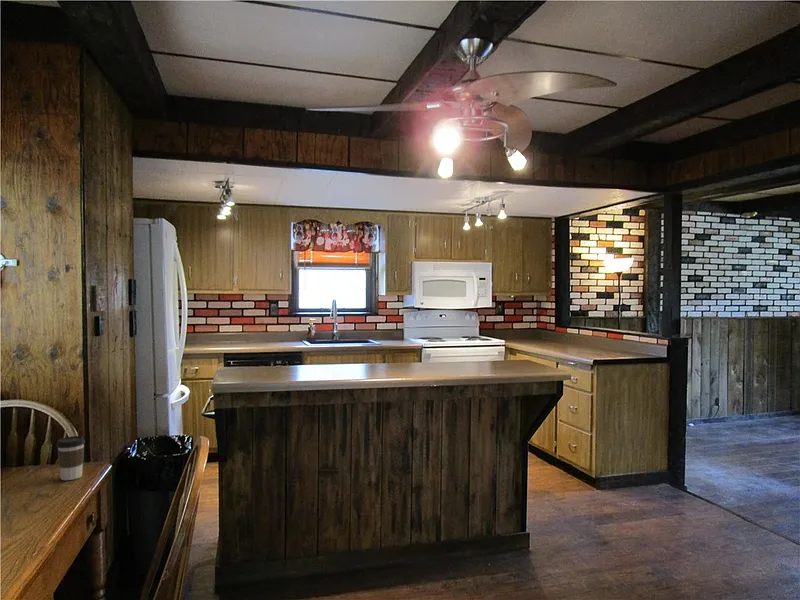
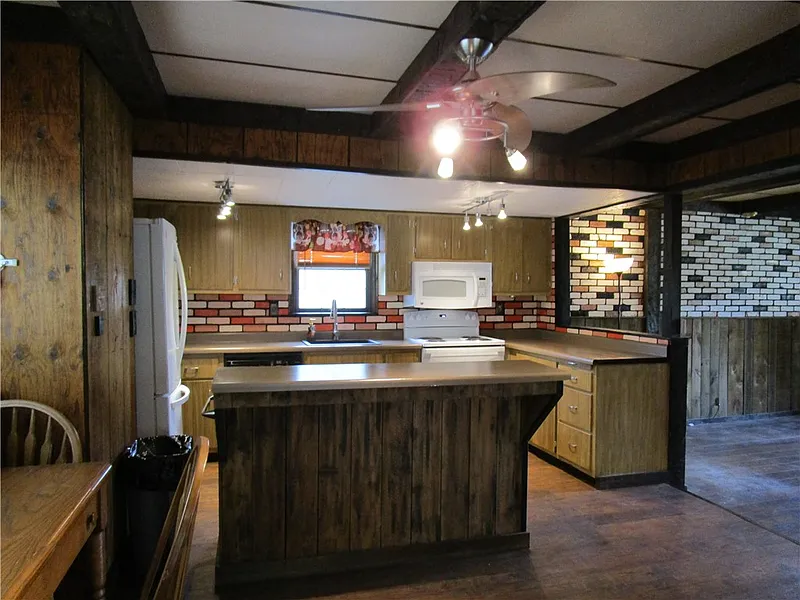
- coffee cup [56,435,86,481]
